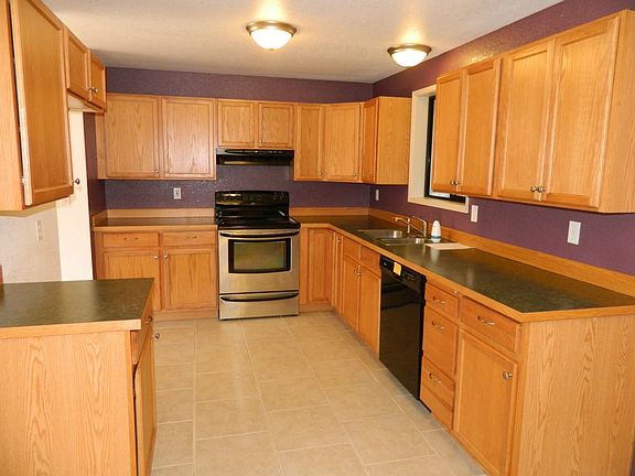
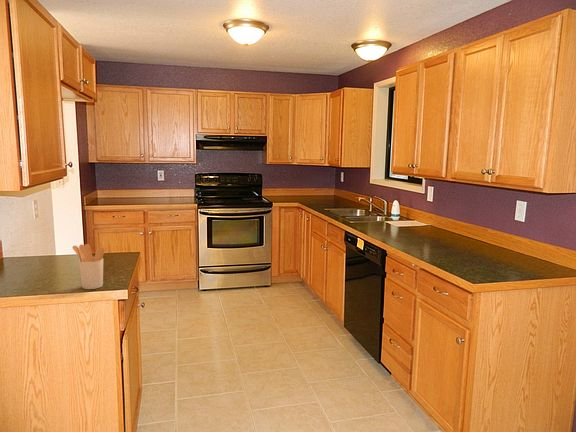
+ utensil holder [72,243,106,290]
